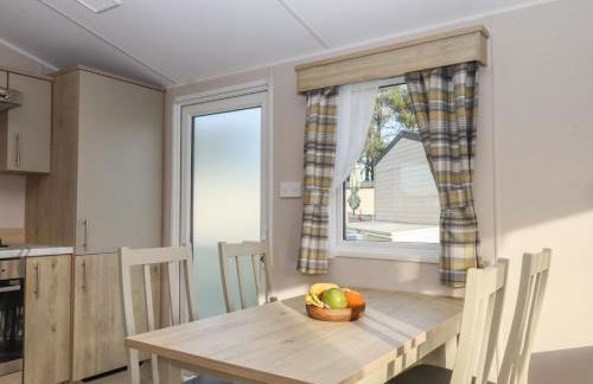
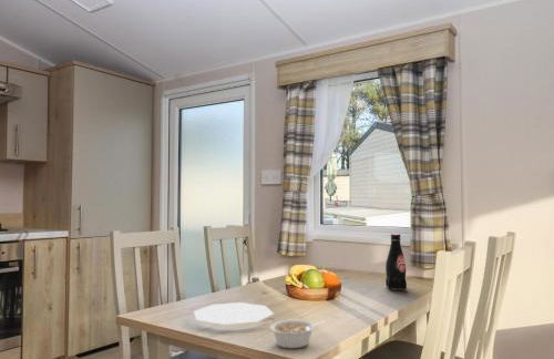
+ plate [193,301,275,326]
+ legume [268,319,326,349]
+ bottle [384,233,408,291]
